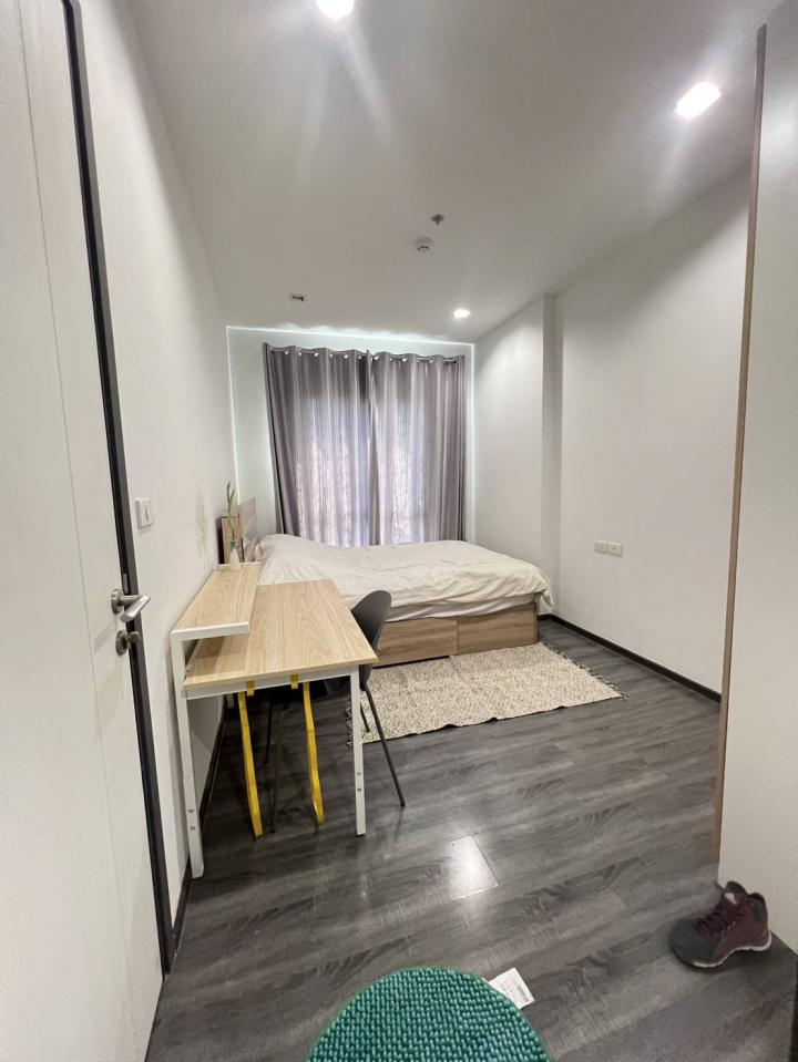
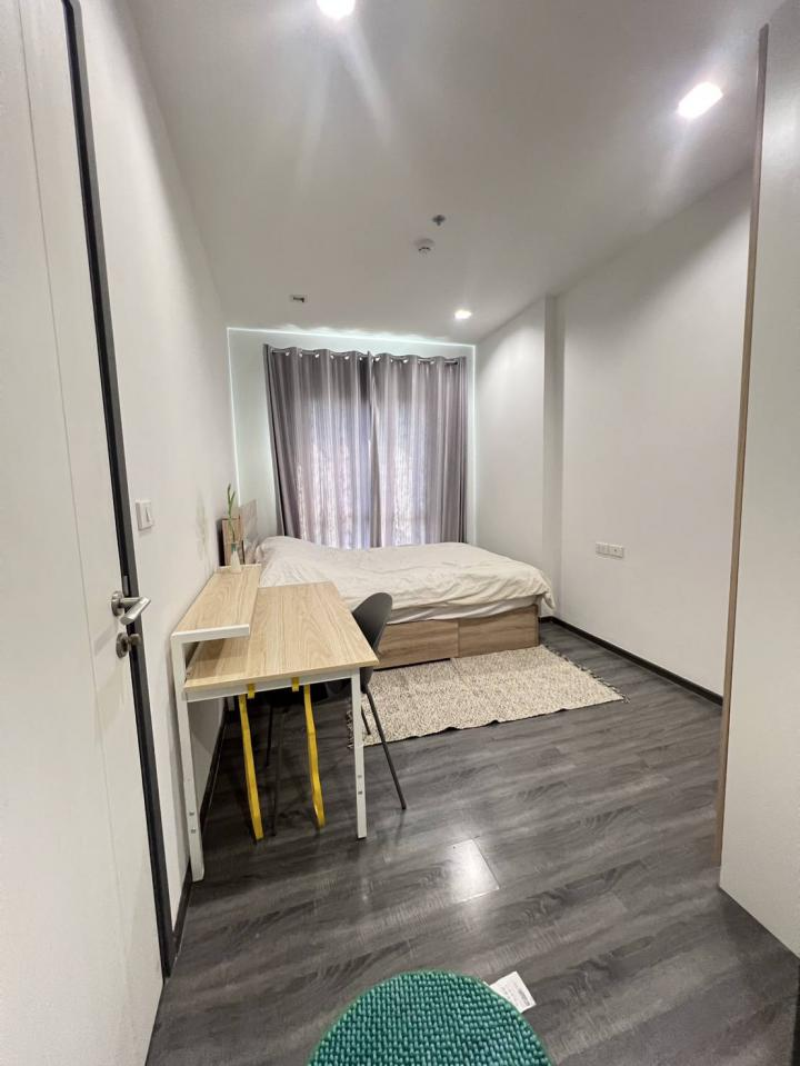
- sneaker [666,879,773,969]
